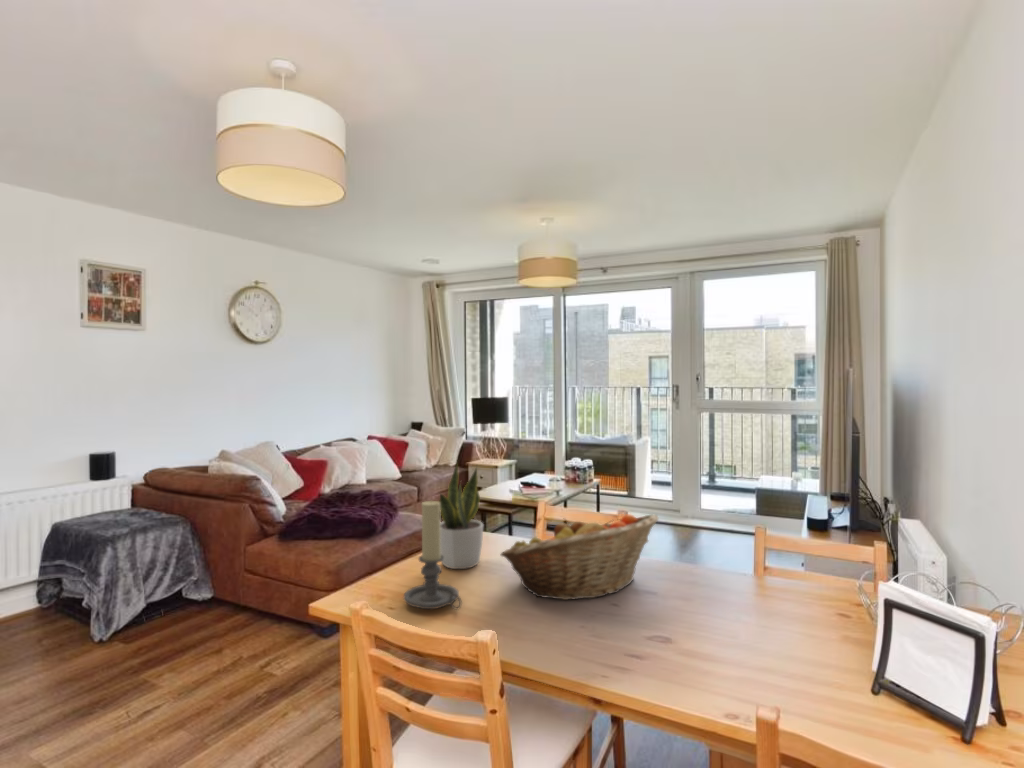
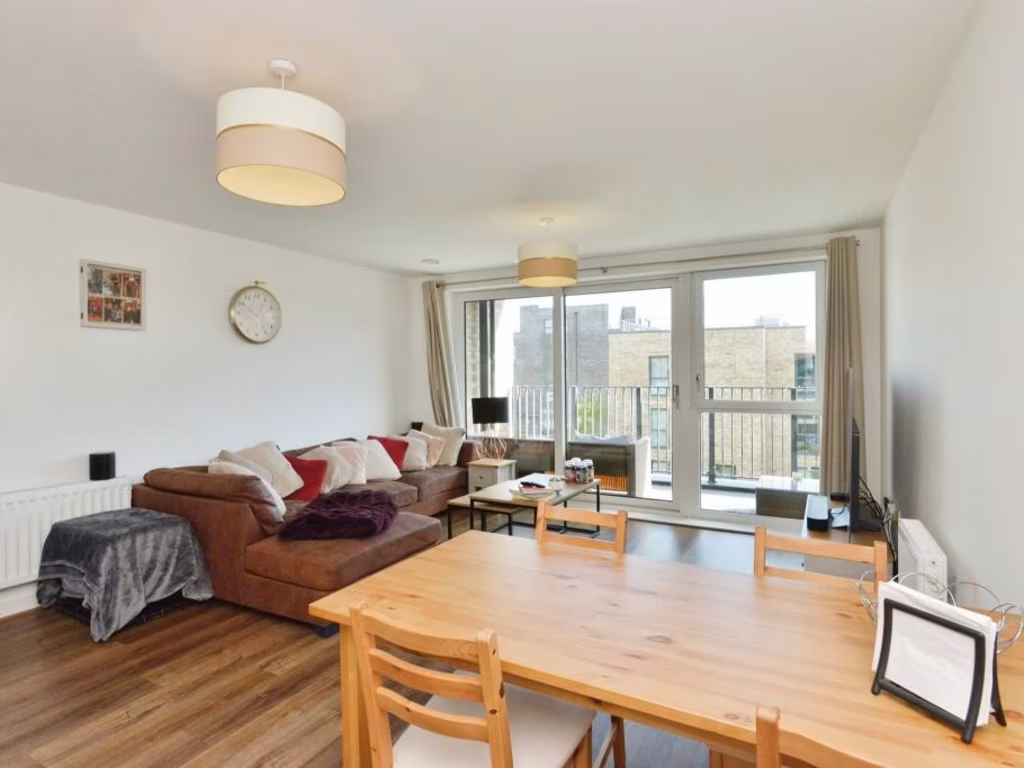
- fruit basket [499,513,660,601]
- potted plant [438,456,484,570]
- candle holder [402,499,463,611]
